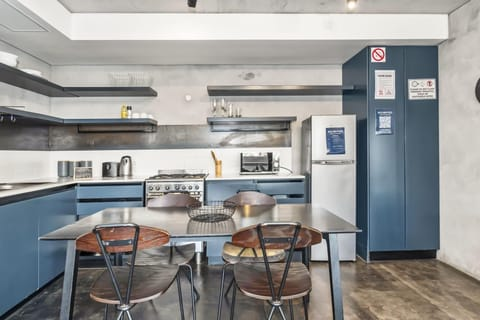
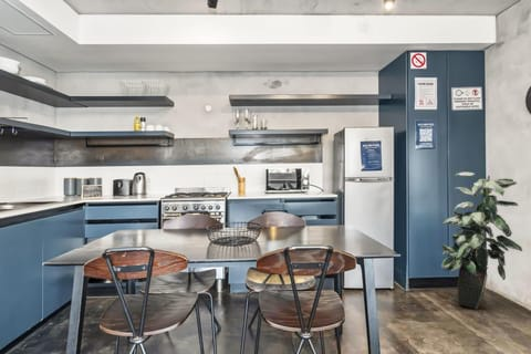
+ indoor plant [439,171,523,311]
